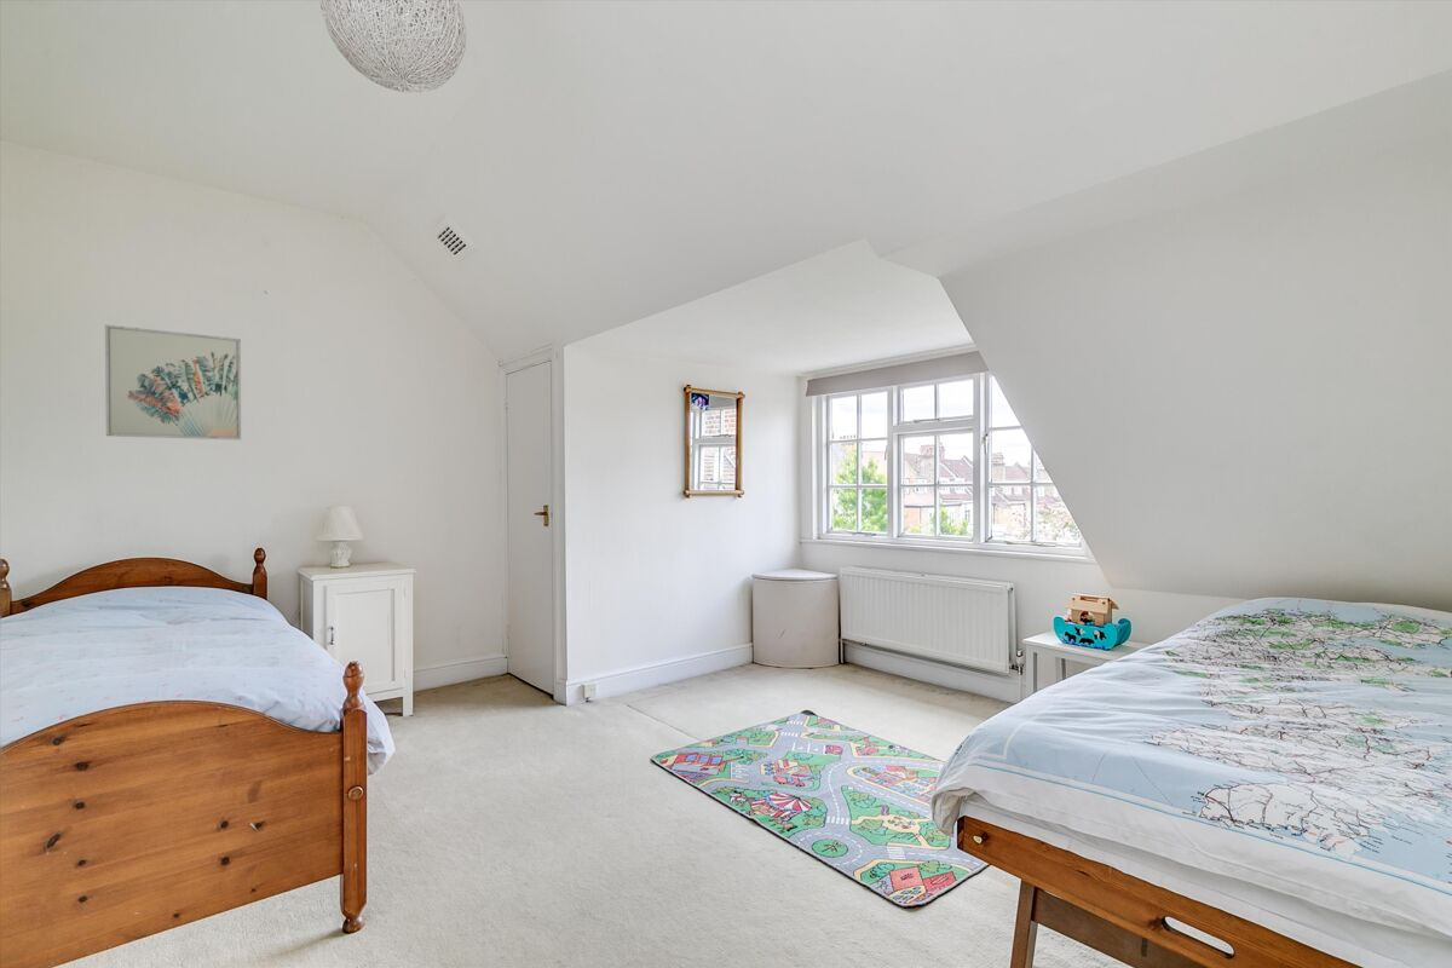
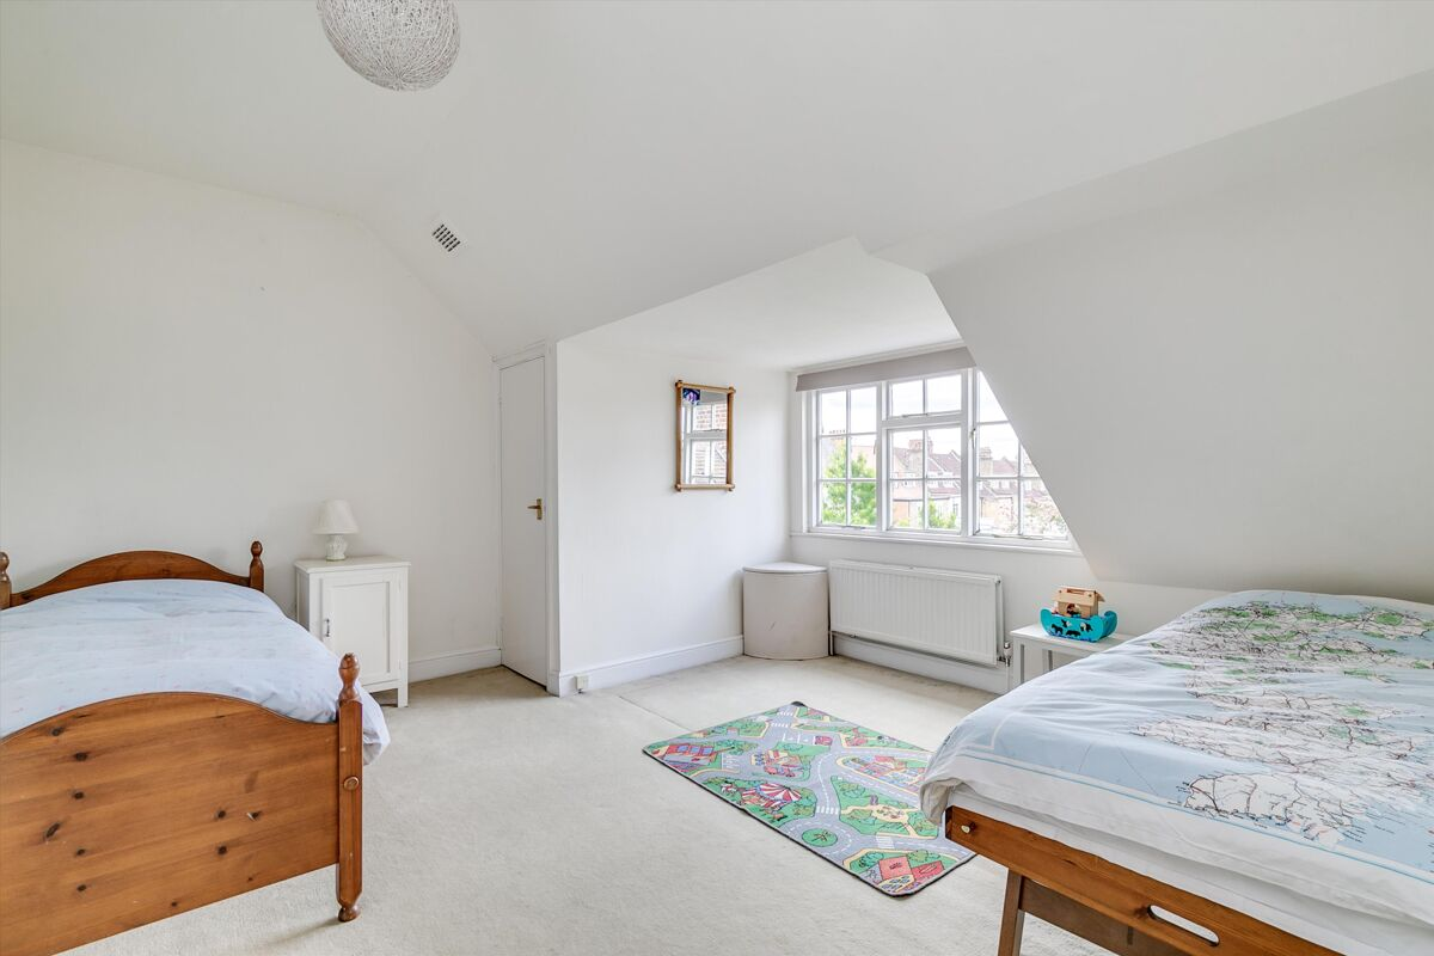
- wall art [104,323,242,440]
